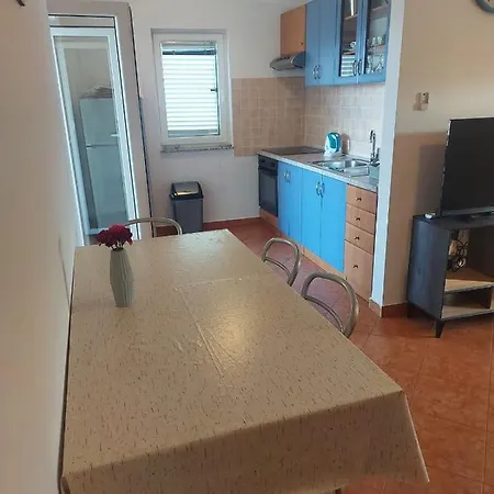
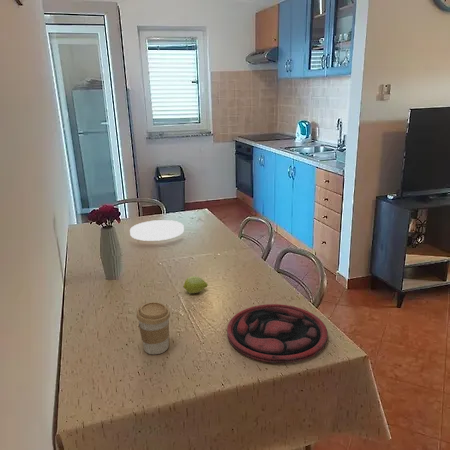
+ plate [129,219,185,242]
+ plate [226,303,329,364]
+ fruit [182,275,209,294]
+ coffee cup [136,301,171,355]
